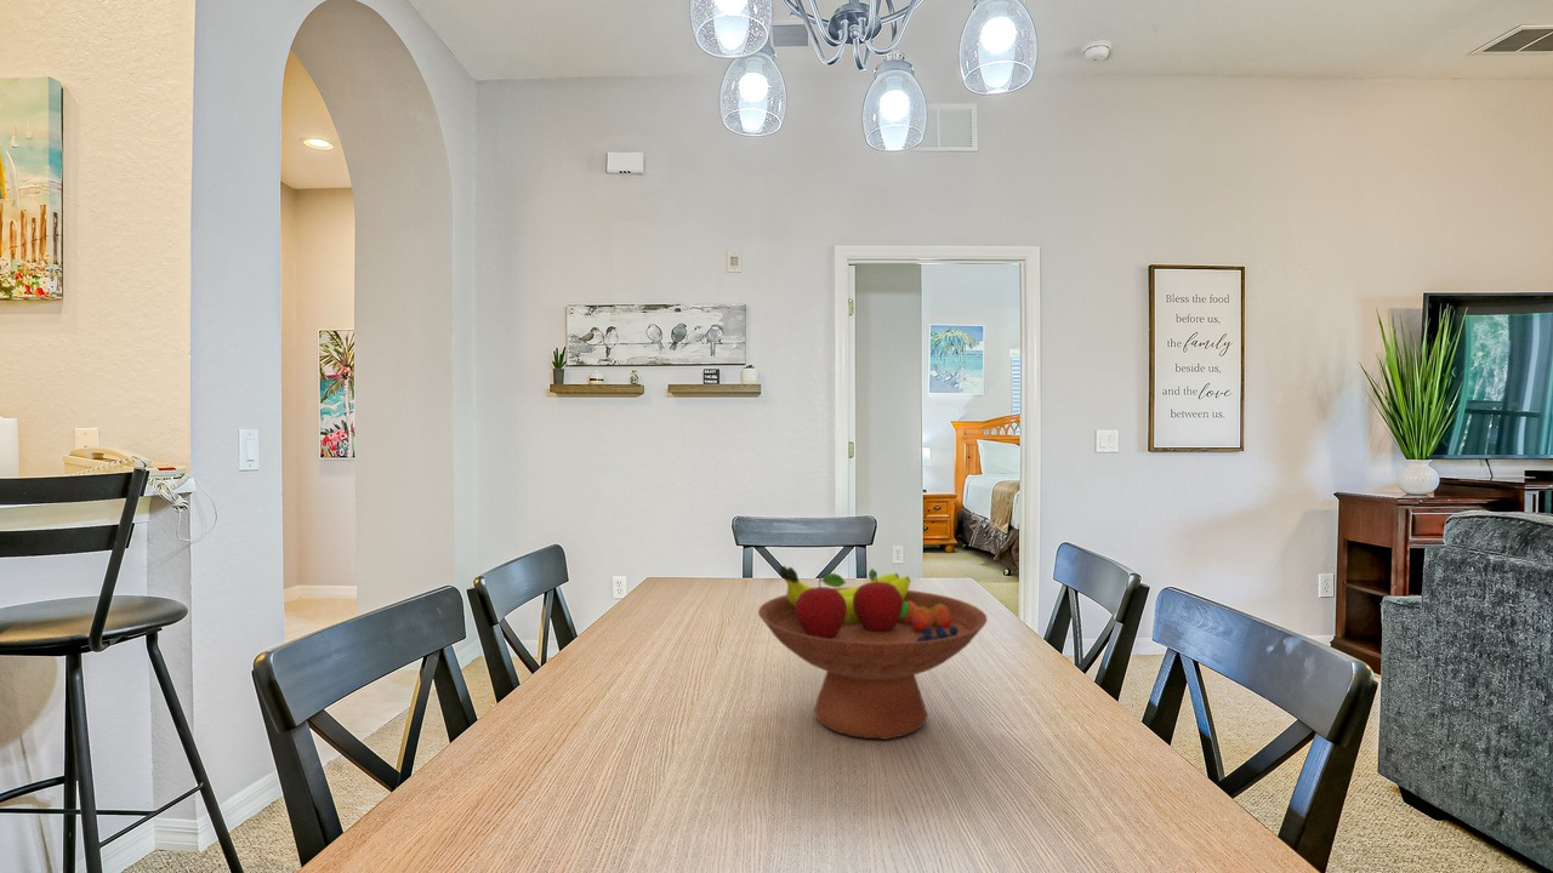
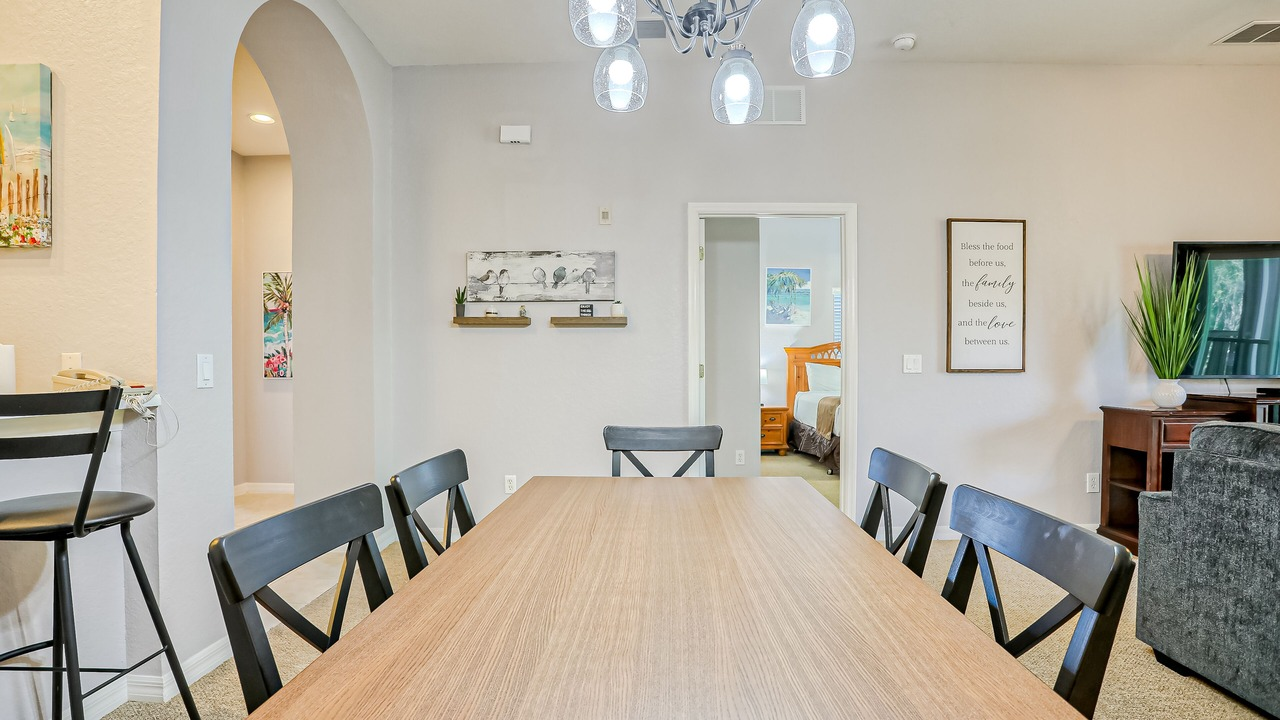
- fruit bowl [757,565,989,741]
